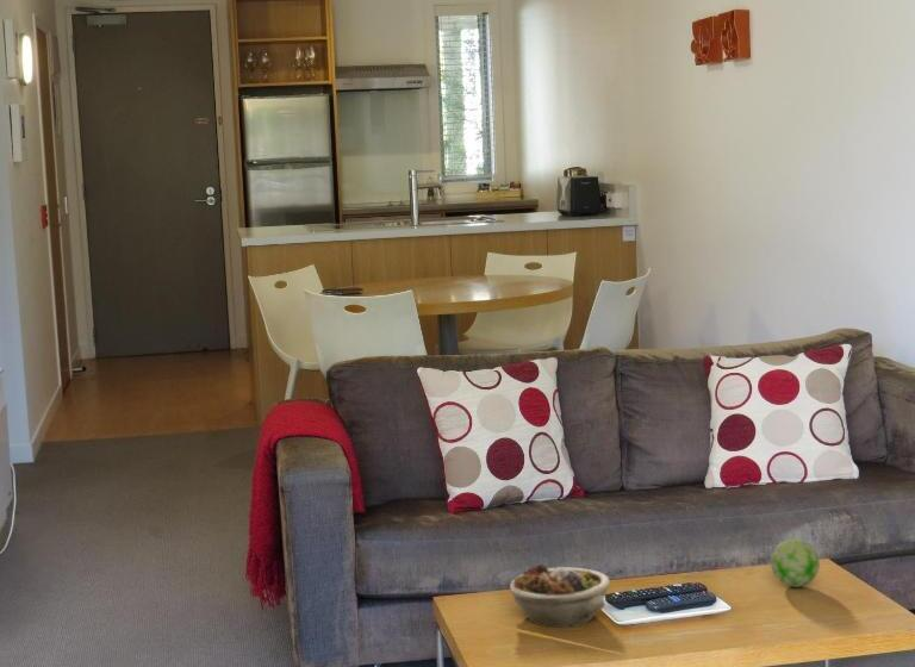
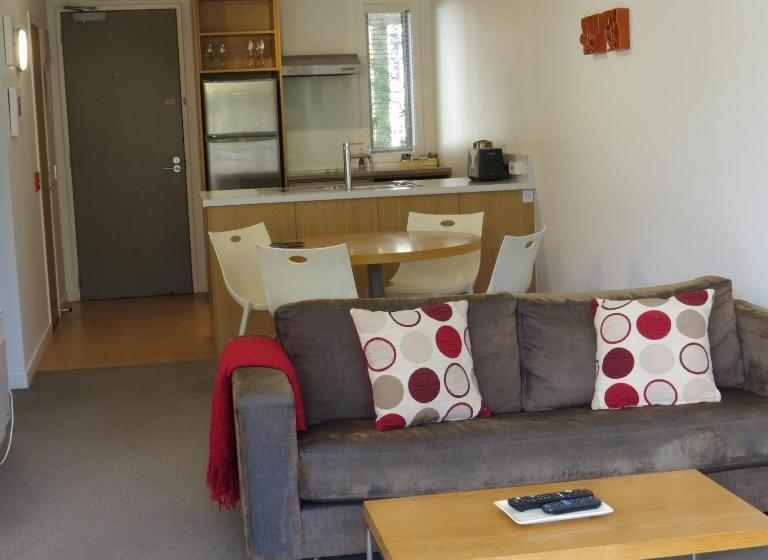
- decorative ball [770,538,821,588]
- succulent planter [509,563,611,629]
